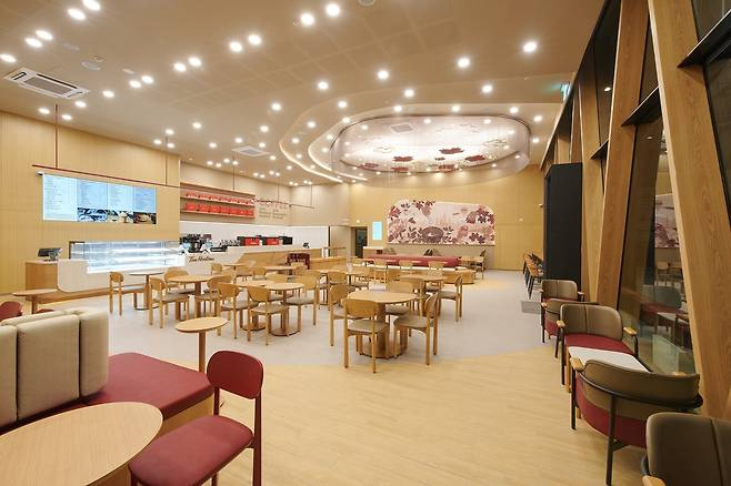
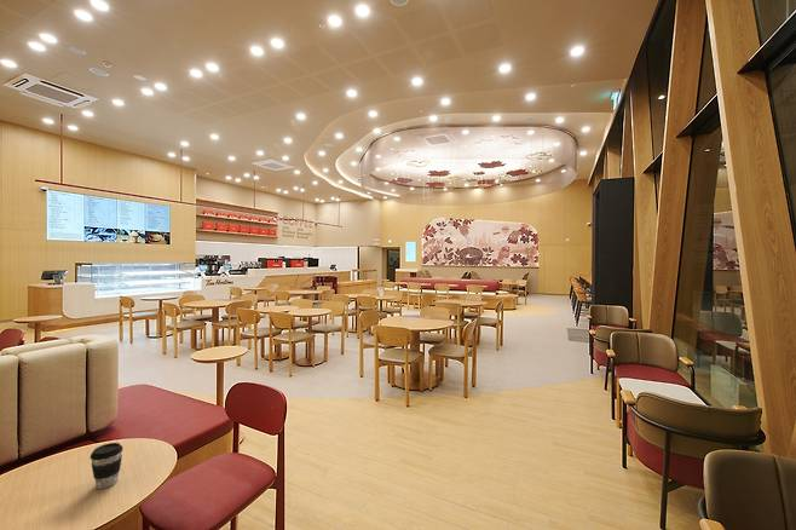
+ coffee cup [90,442,125,490]
